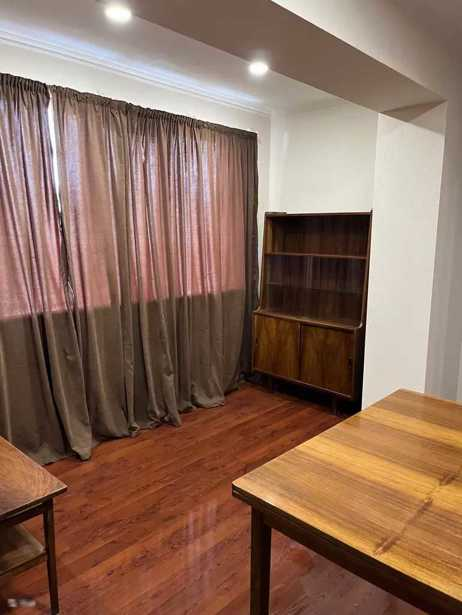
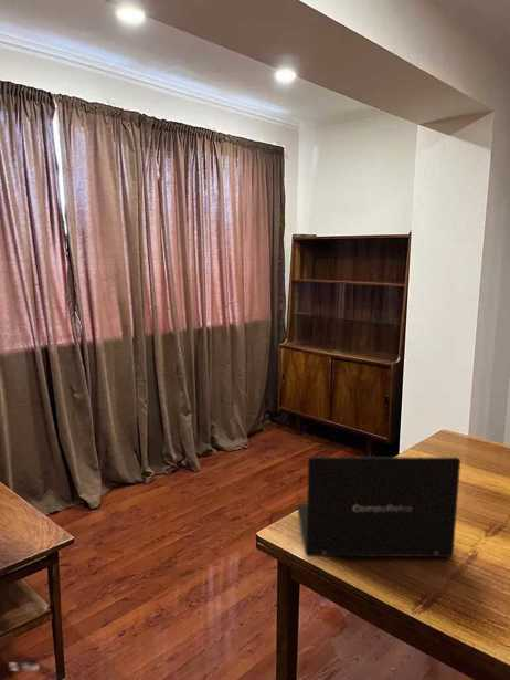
+ laptop [296,456,461,558]
